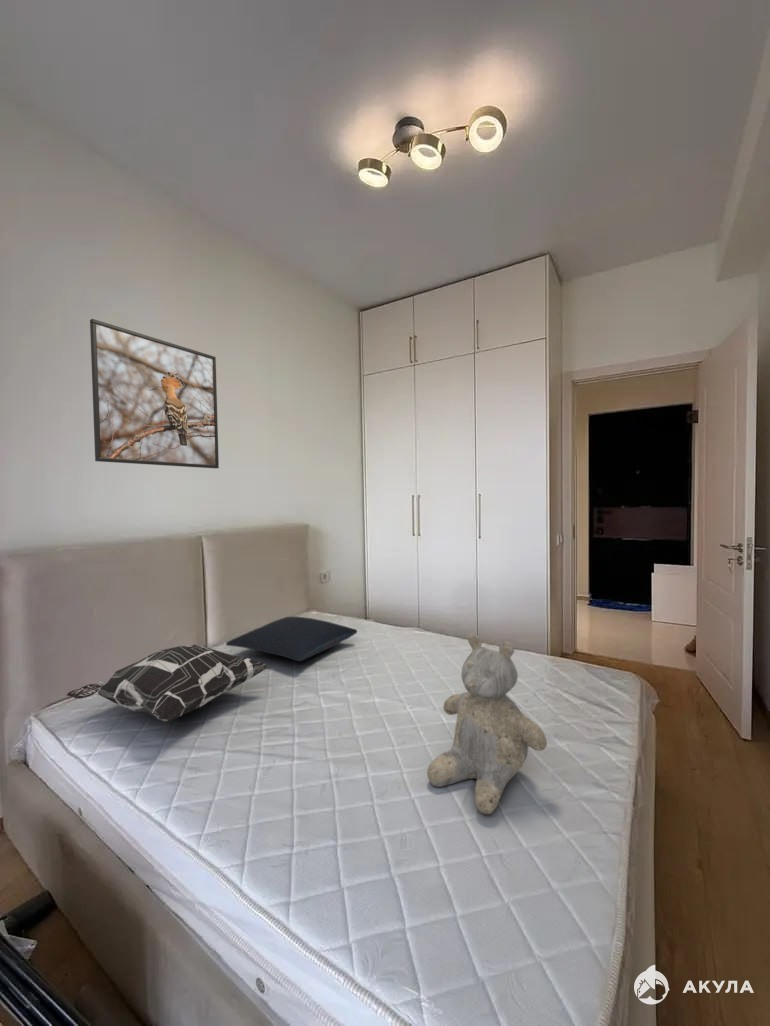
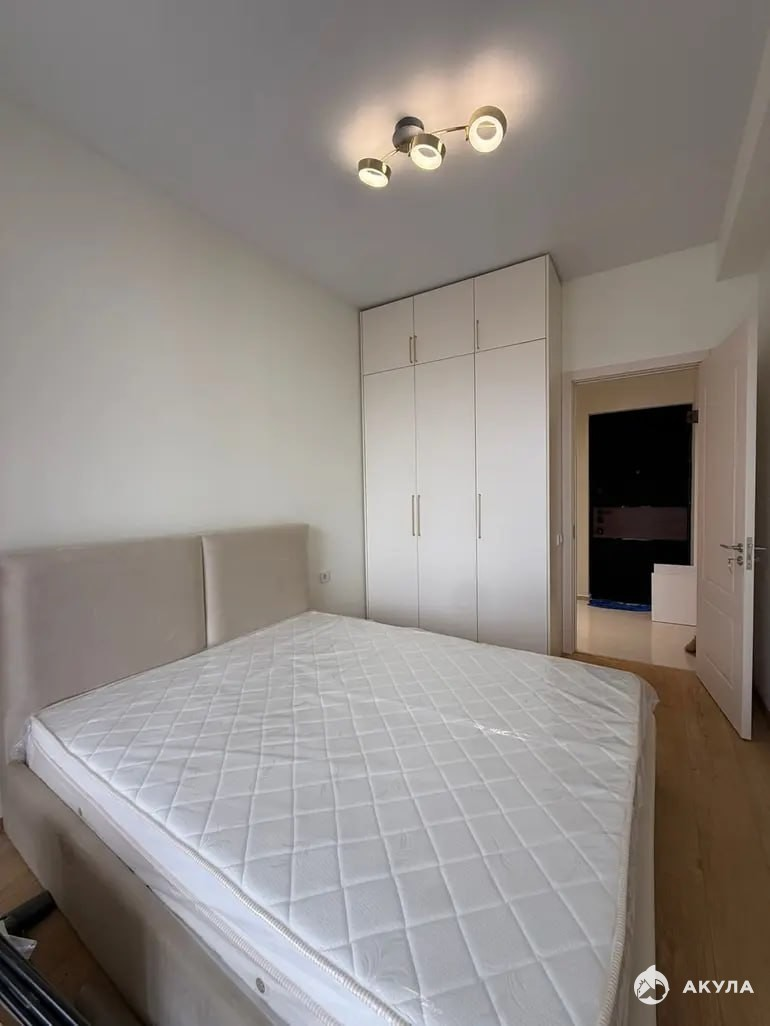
- pillow [225,616,358,662]
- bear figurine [426,633,548,815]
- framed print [89,318,220,469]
- decorative pillow [66,644,270,724]
